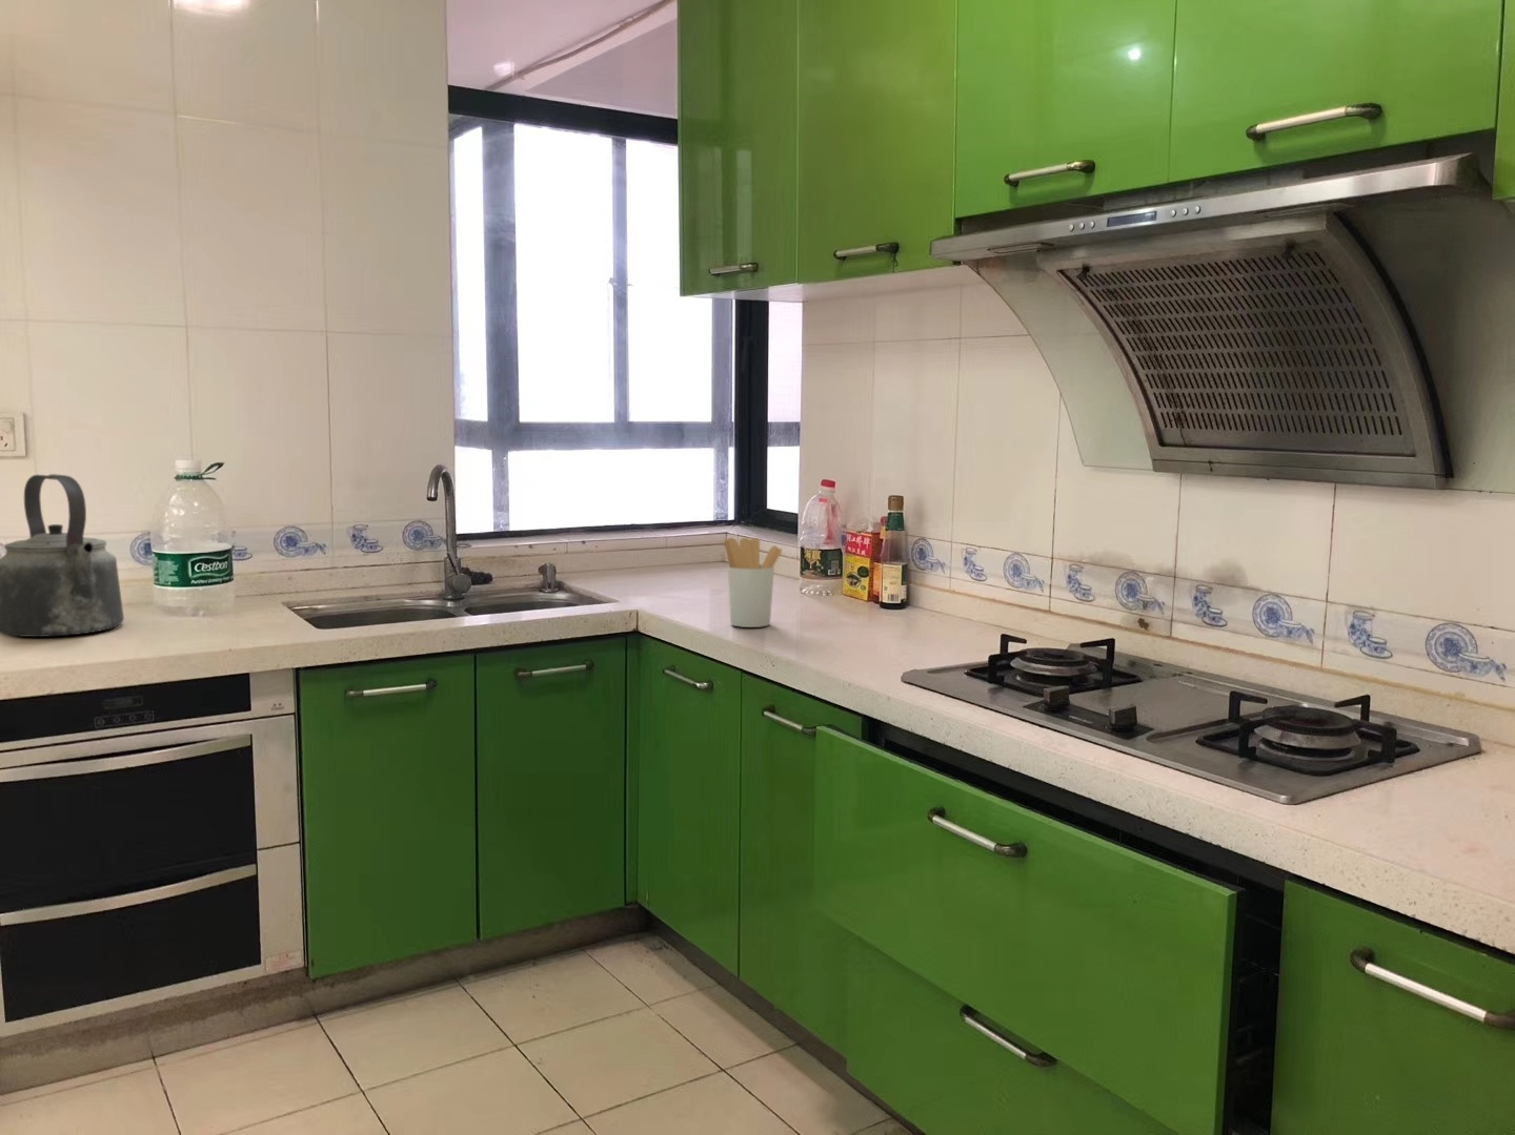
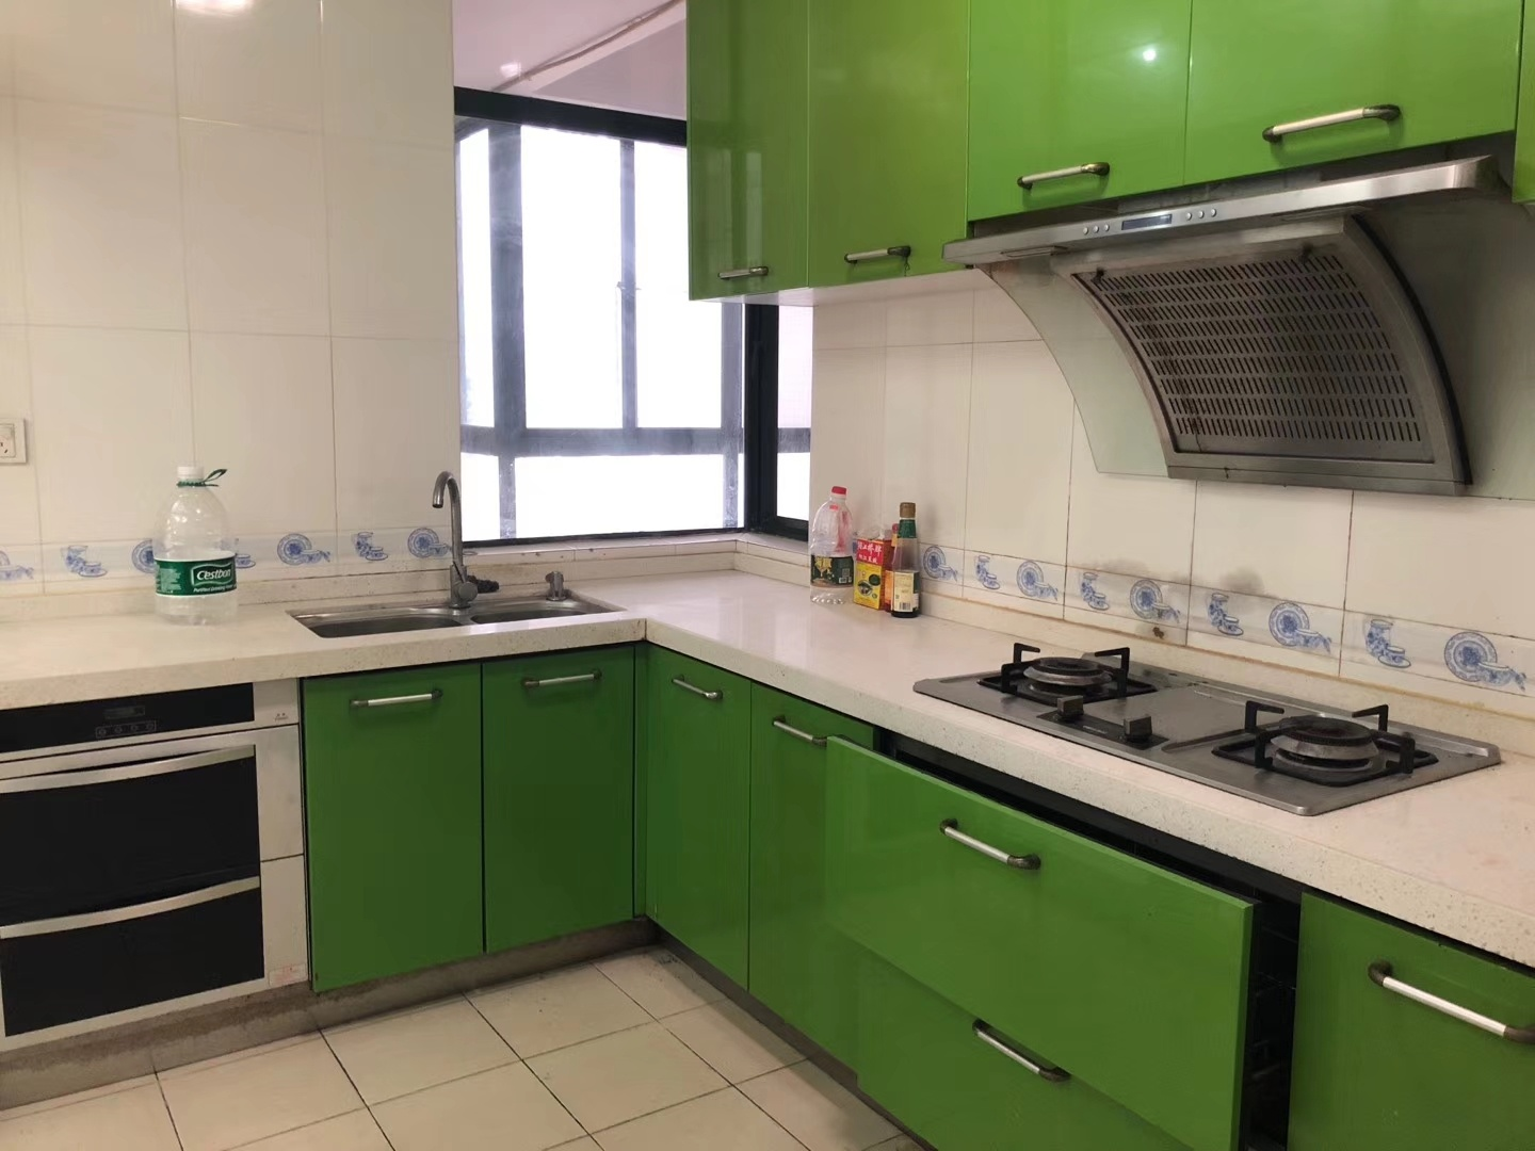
- utensil holder [723,537,783,628]
- kettle [0,473,125,638]
